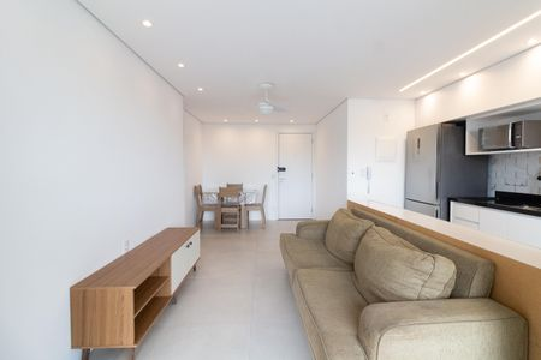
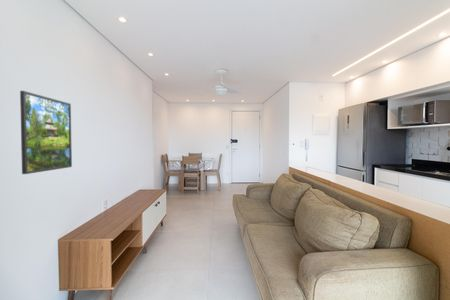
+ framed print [19,90,73,175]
